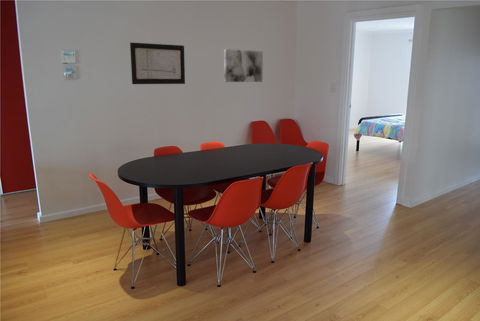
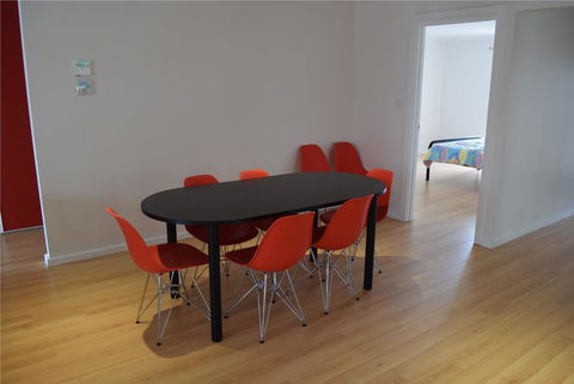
- wall art [129,42,186,85]
- wall art [223,48,264,83]
